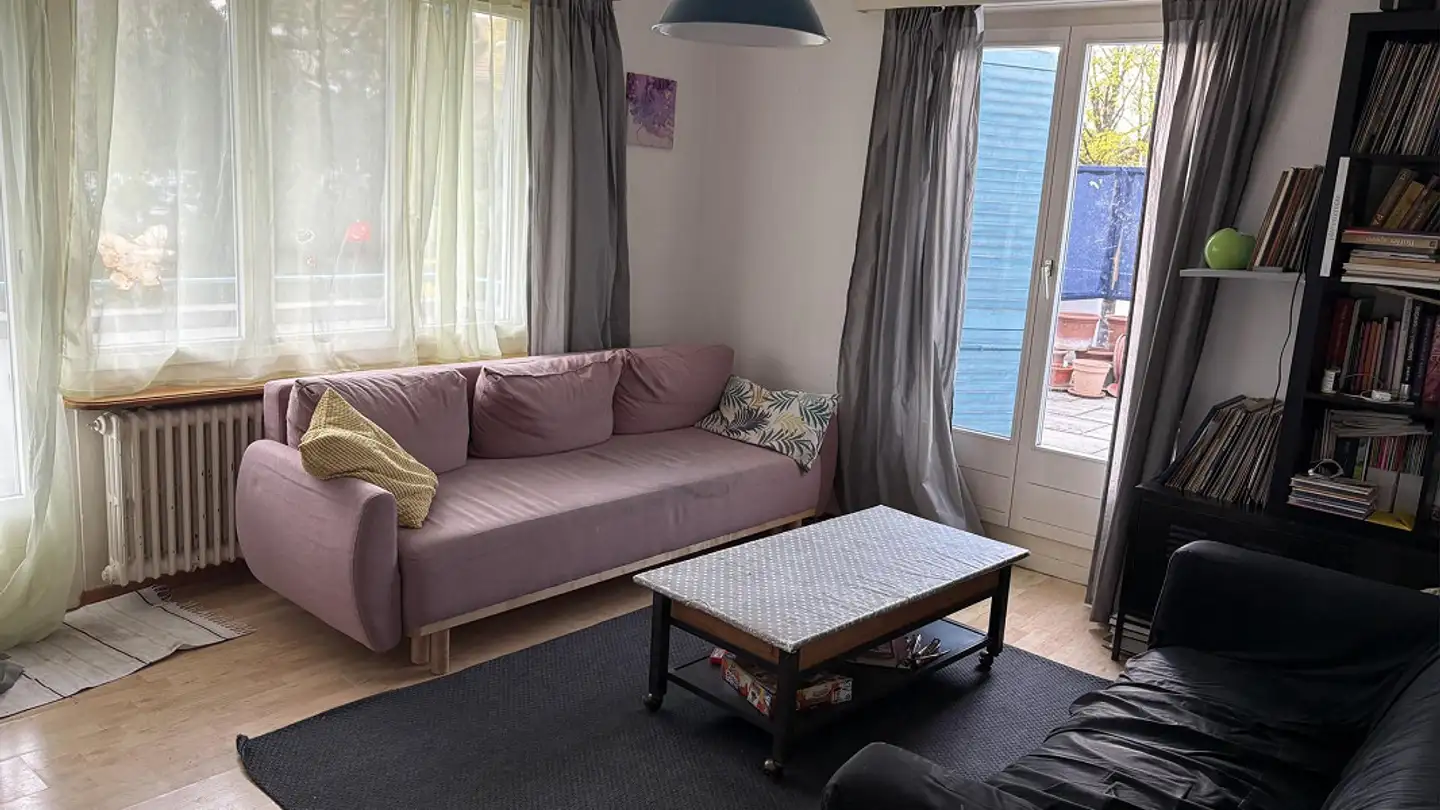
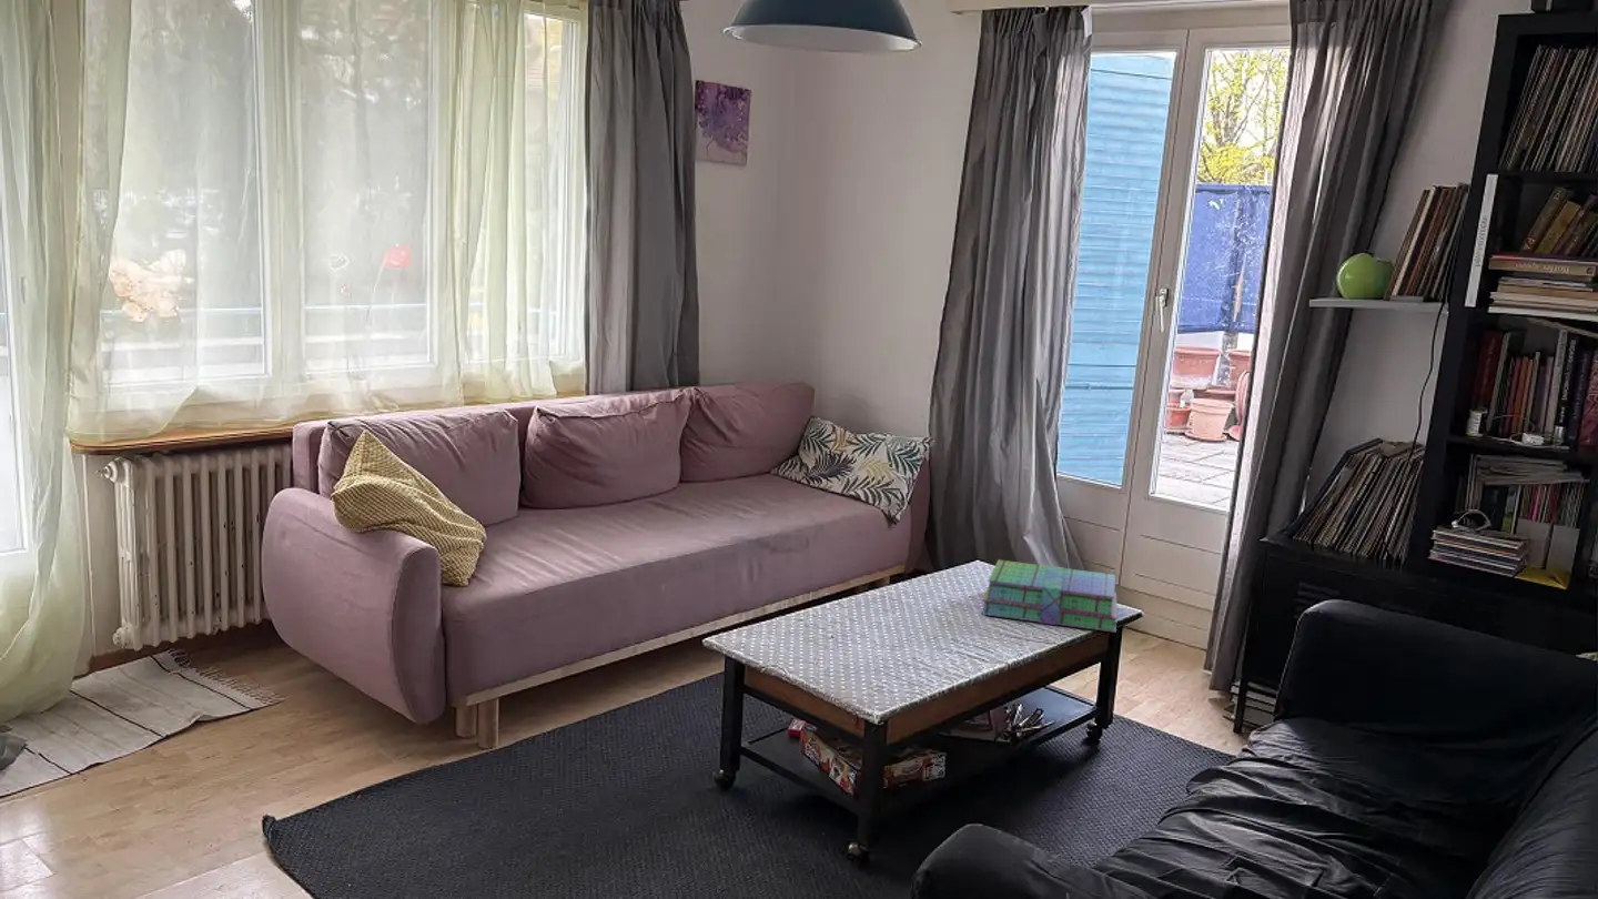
+ stack of books [981,558,1119,634]
